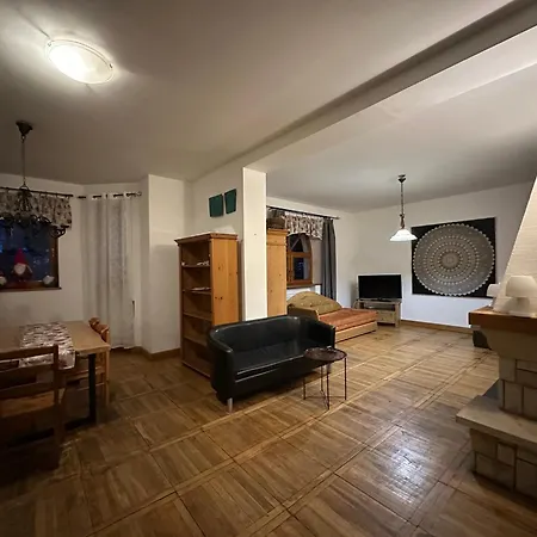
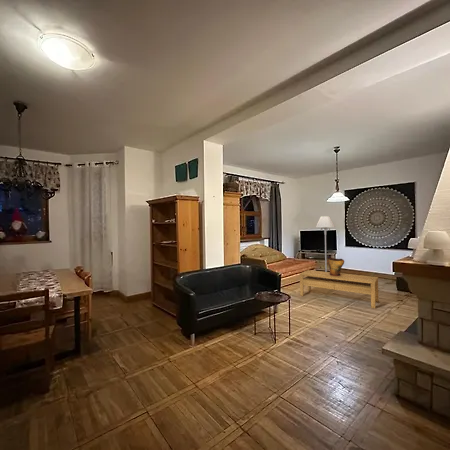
+ decorative urn [326,257,345,276]
+ coffee table [299,269,379,309]
+ floor lamp [315,215,336,272]
